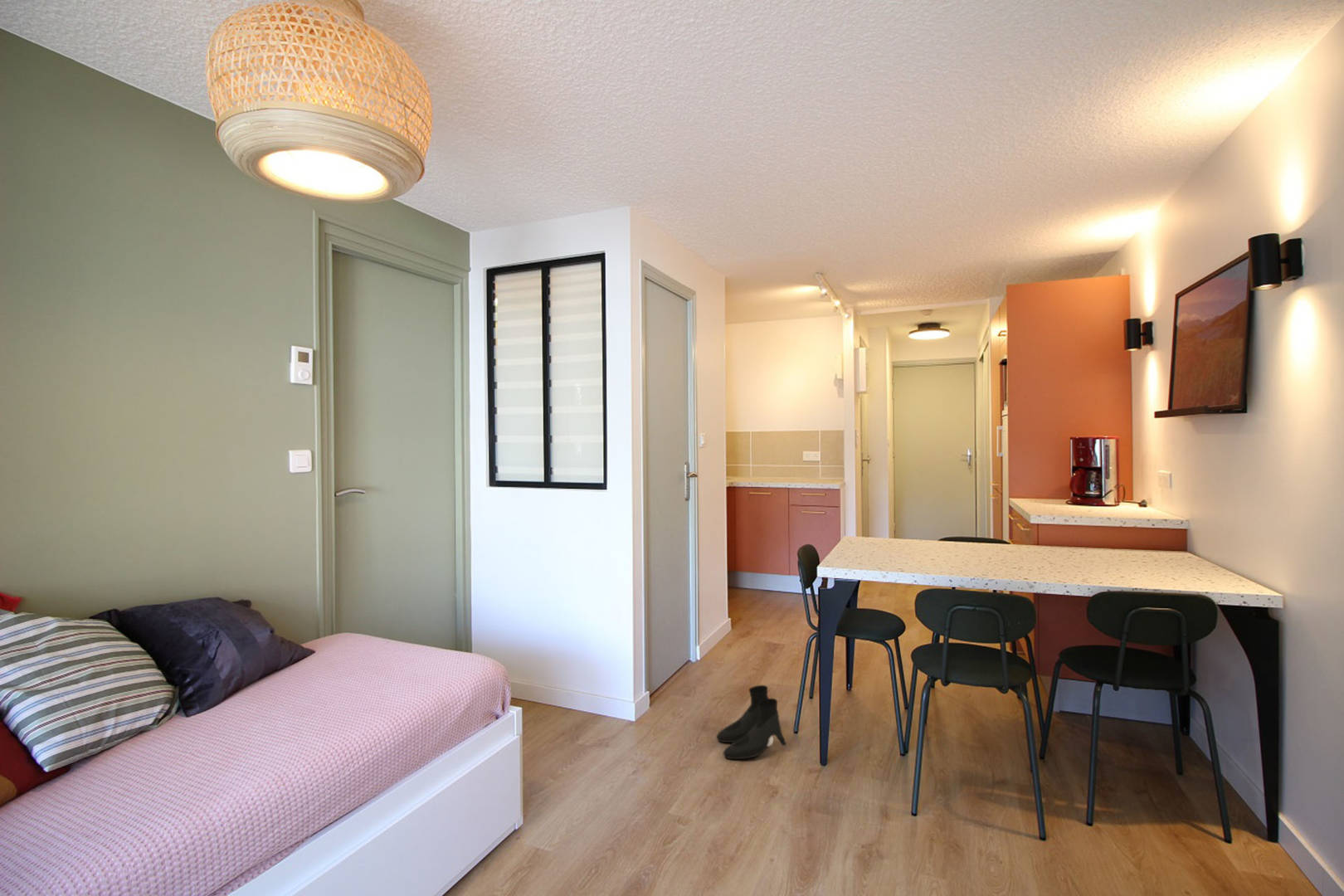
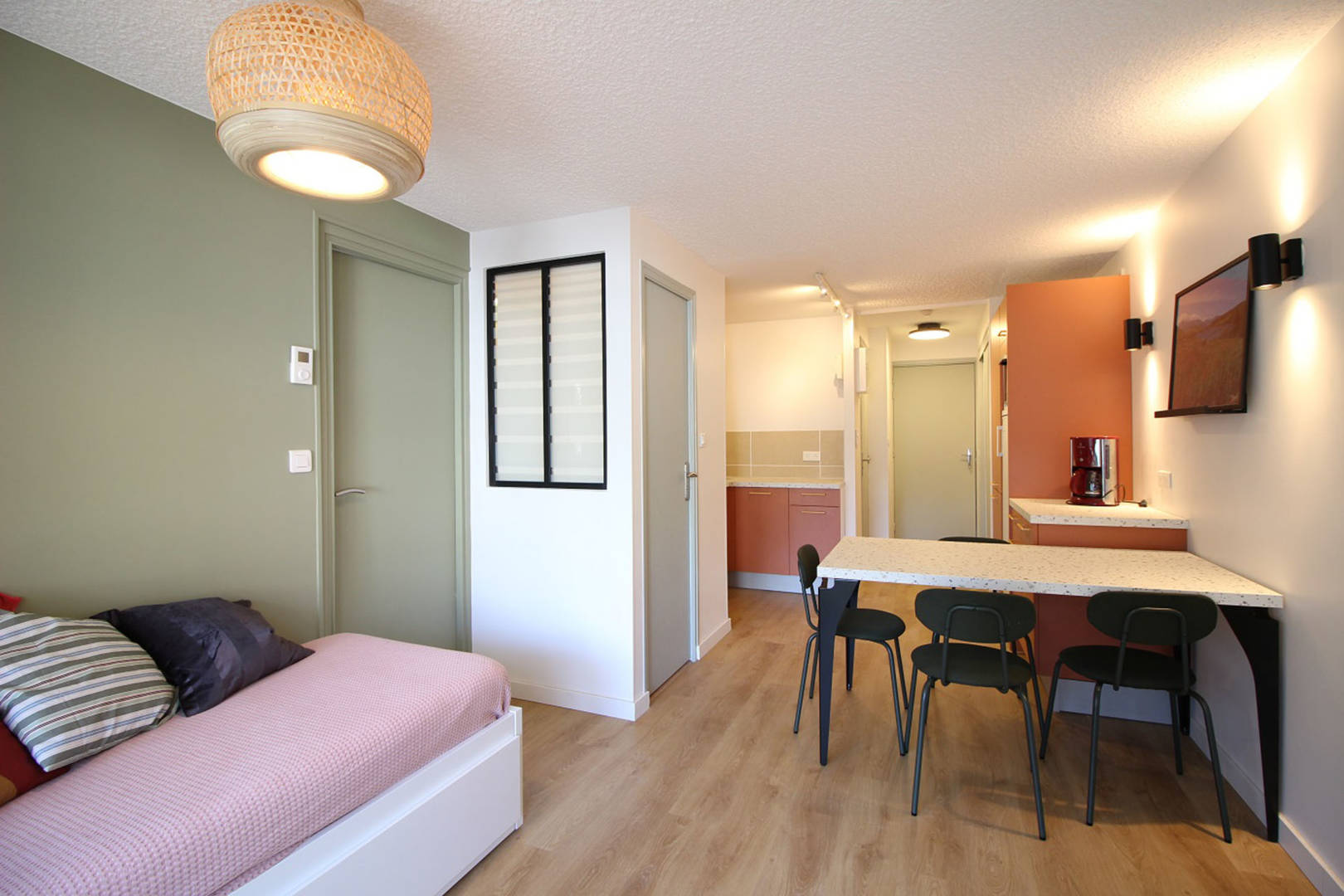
- boots [715,684,786,760]
